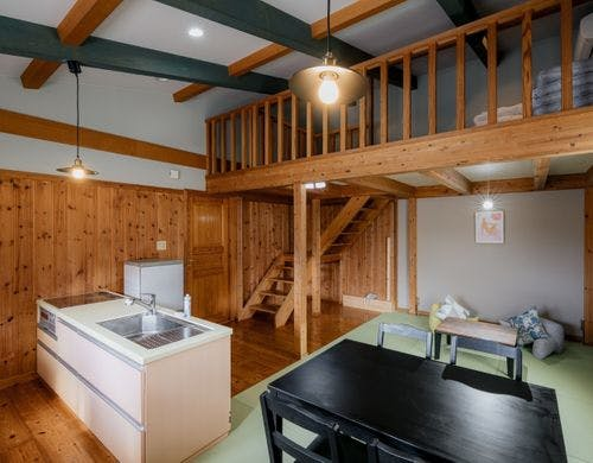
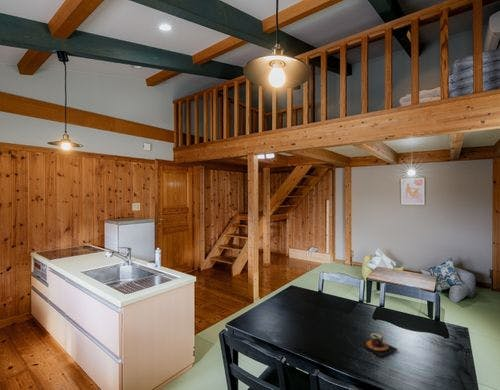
+ teacup [360,332,399,358]
